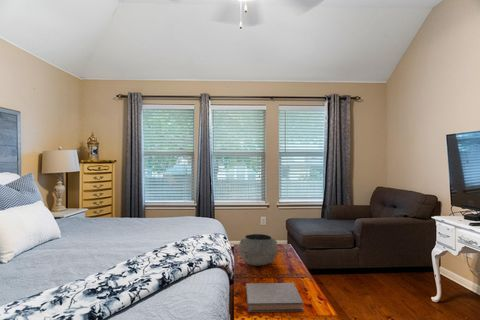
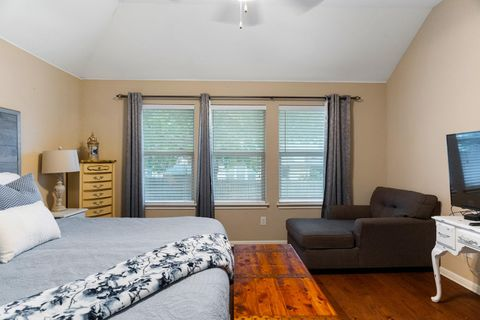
- book [245,282,304,313]
- bowl [238,233,279,267]
